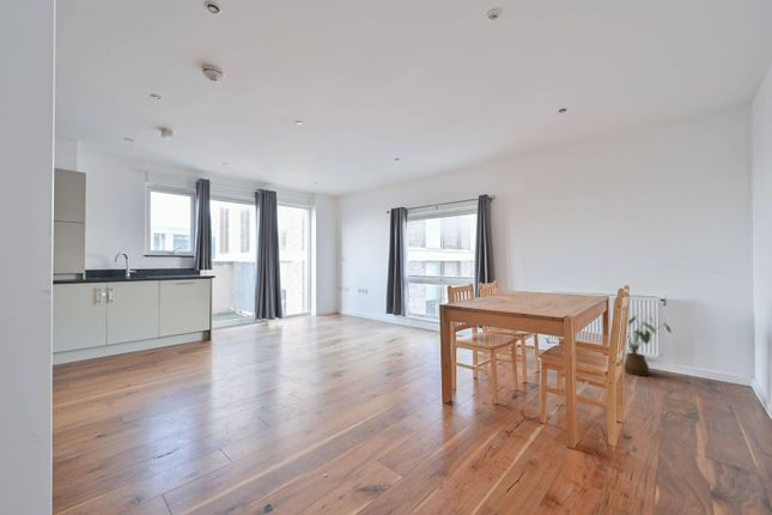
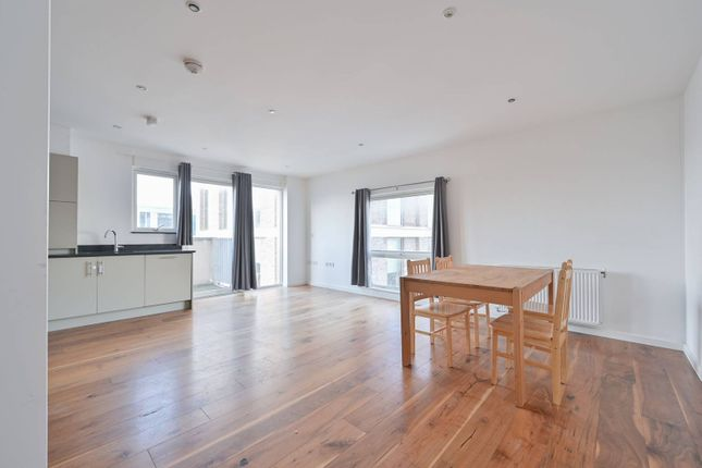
- house plant [624,315,673,376]
